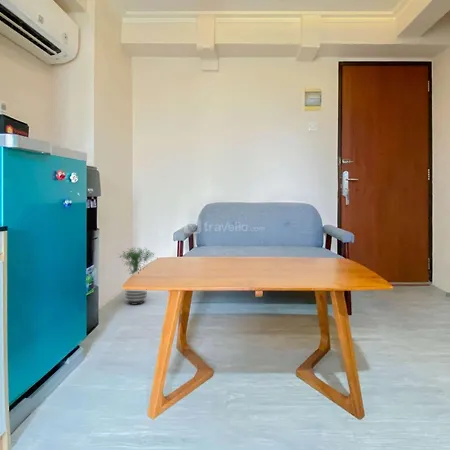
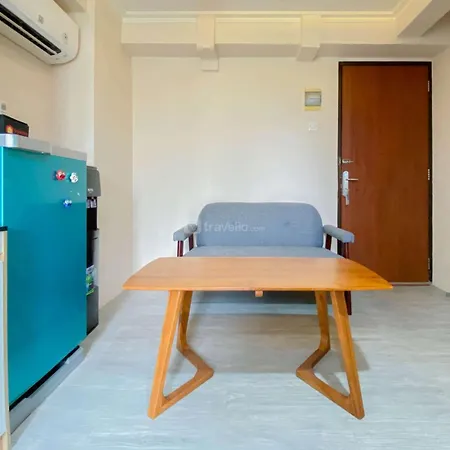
- potted plant [116,246,160,306]
